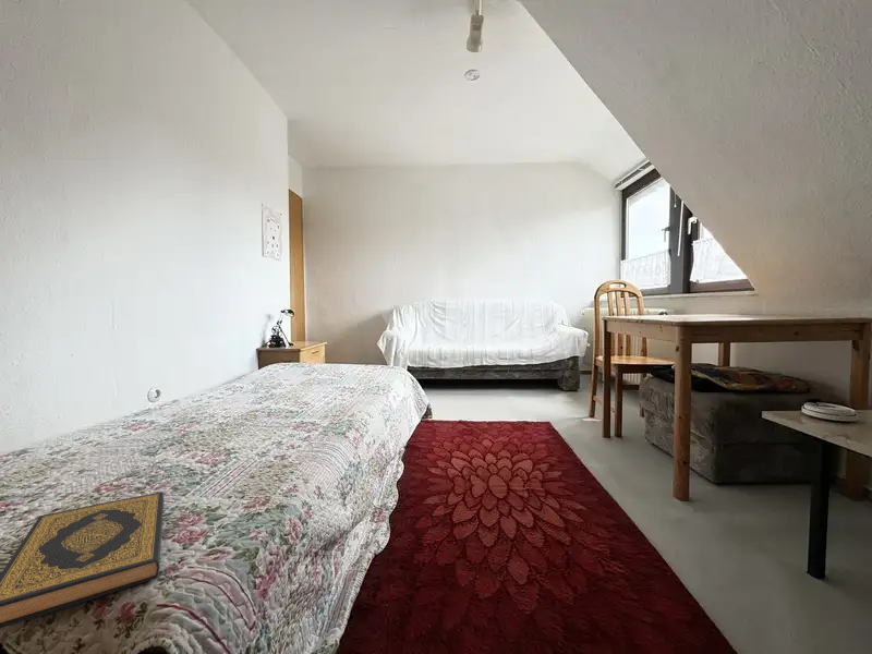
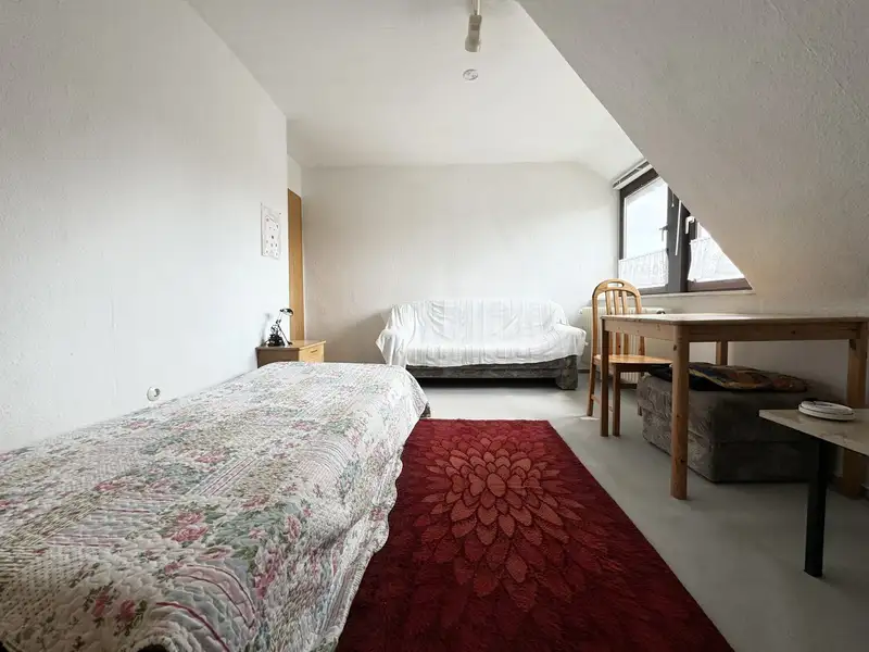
- hardback book [0,491,166,629]
